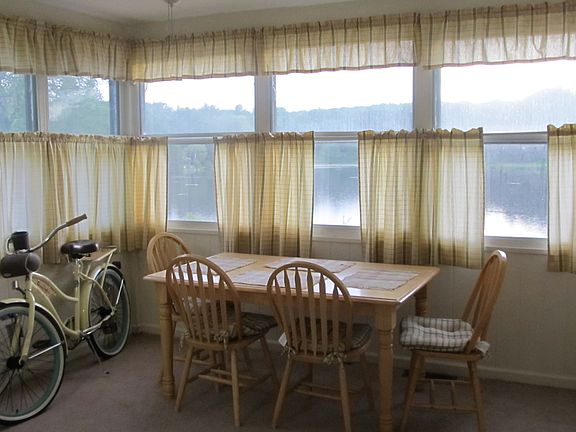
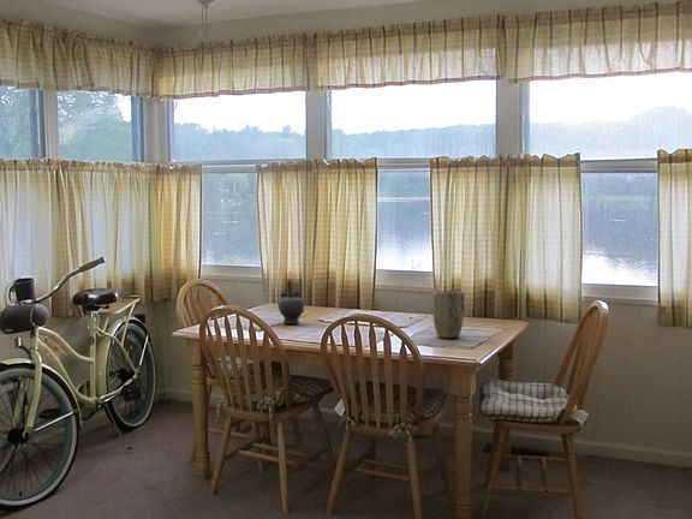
+ plant pot [431,290,465,339]
+ teapot [278,278,305,324]
